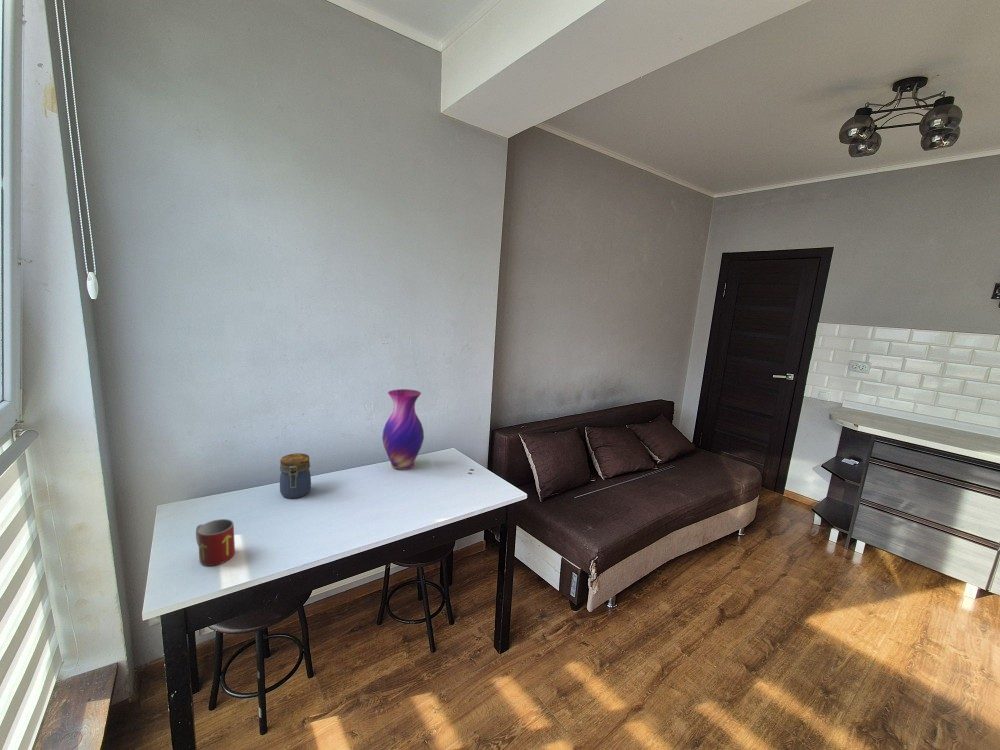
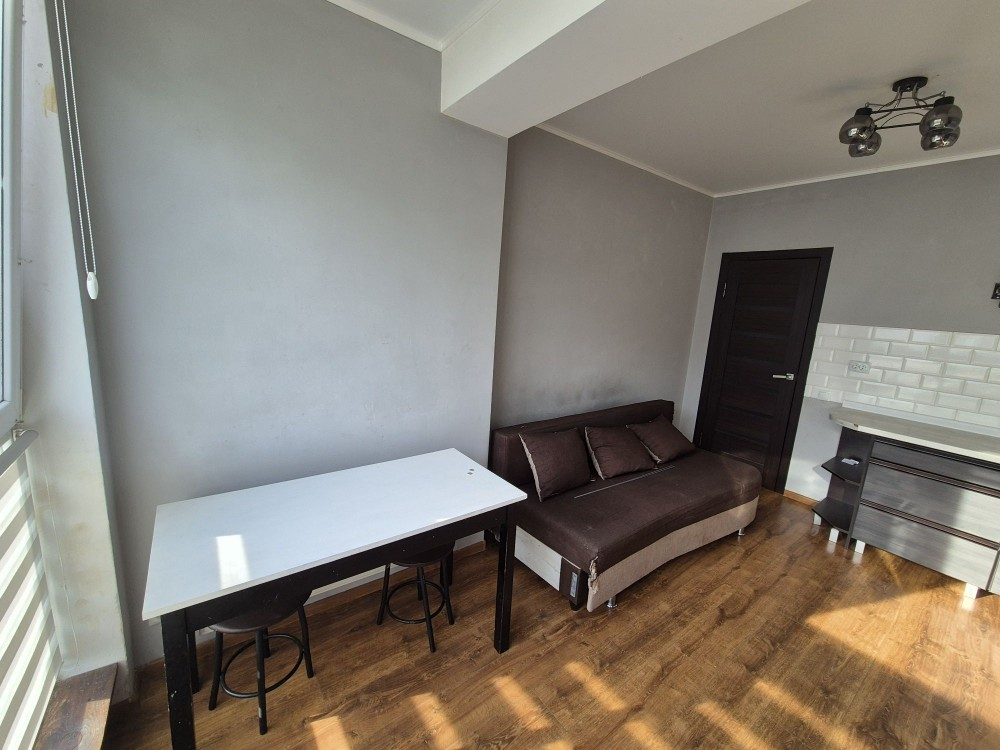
- jar [279,452,312,499]
- mug [195,518,236,567]
- vase [381,388,425,471]
